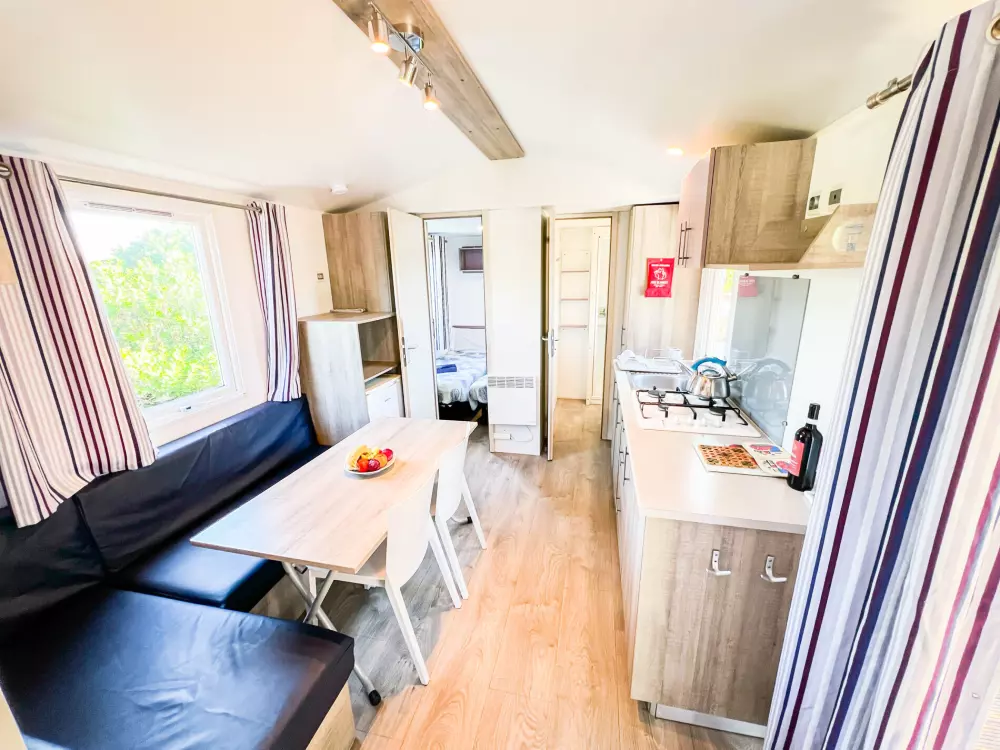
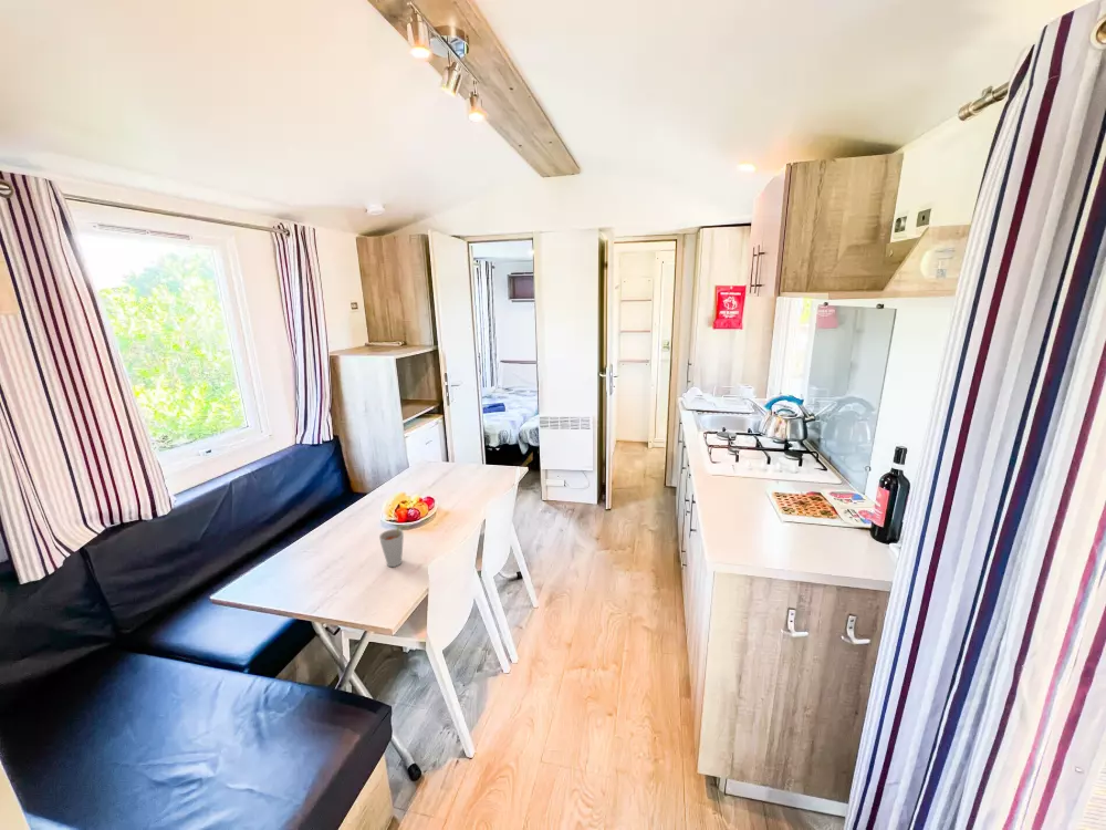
+ cup [378,525,410,568]
